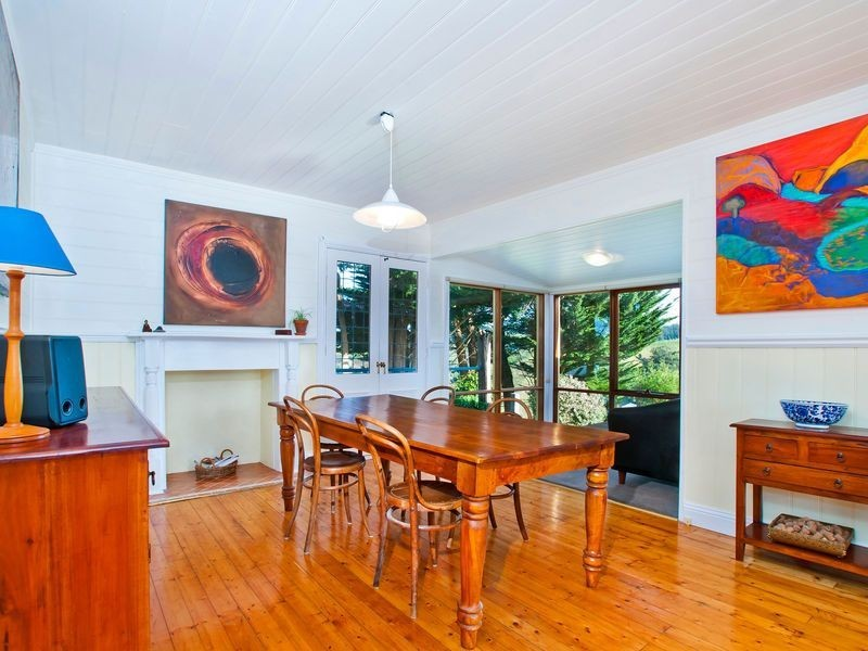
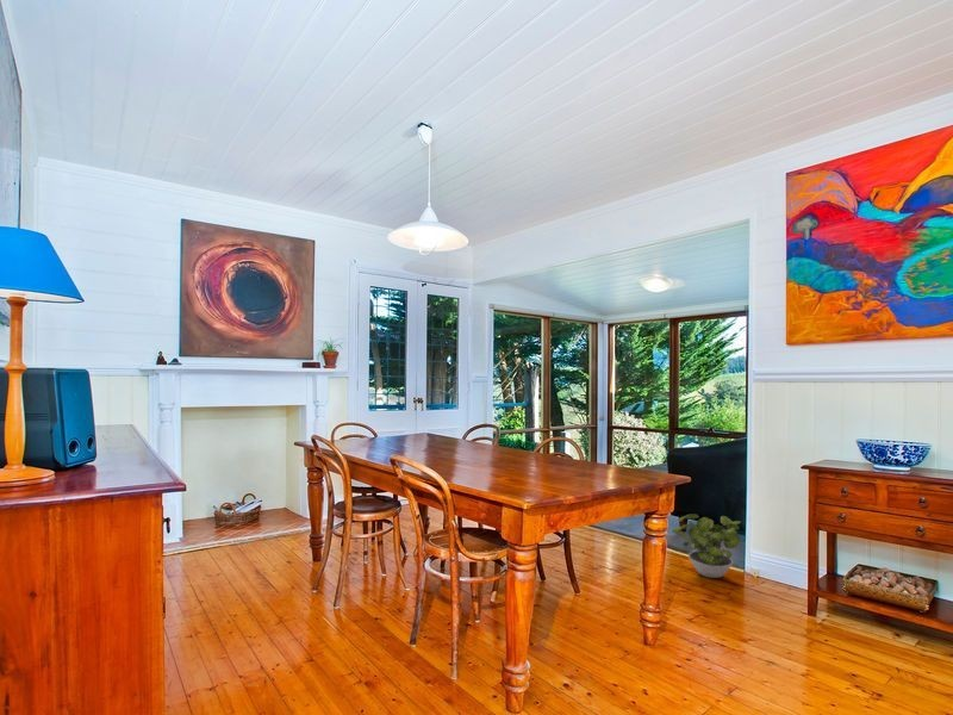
+ potted plant [671,512,742,579]
